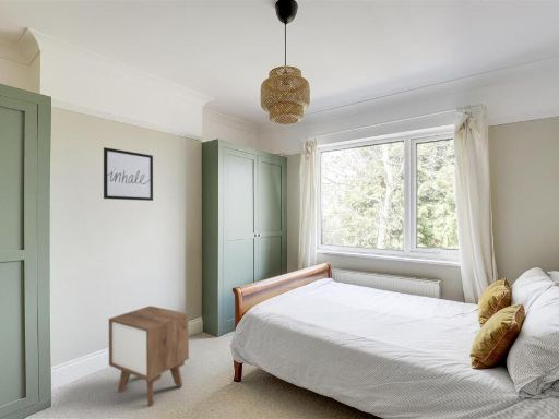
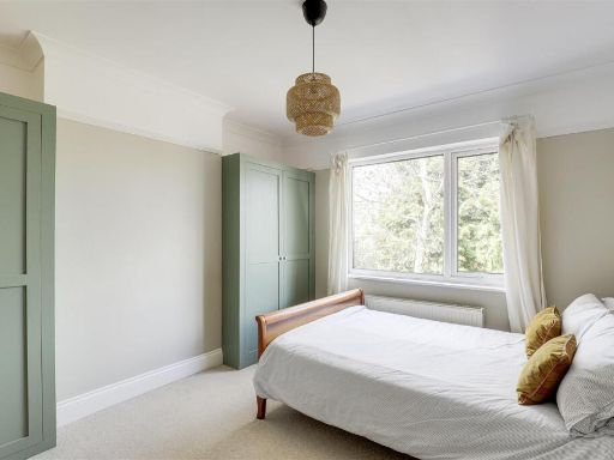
- wall art [103,146,154,202]
- nightstand [108,304,190,407]
